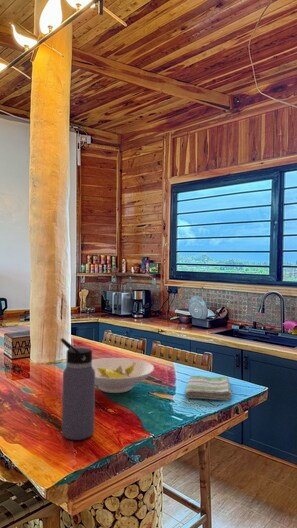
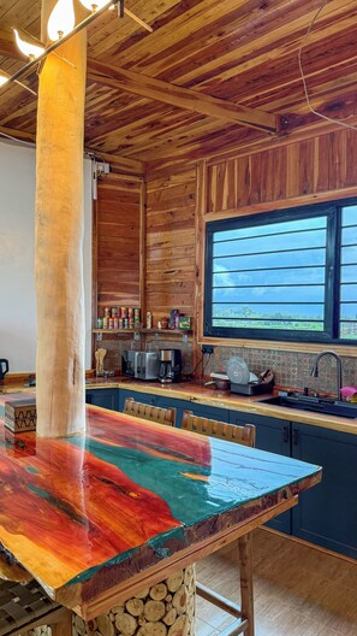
- bowl [92,357,155,394]
- water bottle [60,337,96,441]
- dish towel [184,375,233,402]
